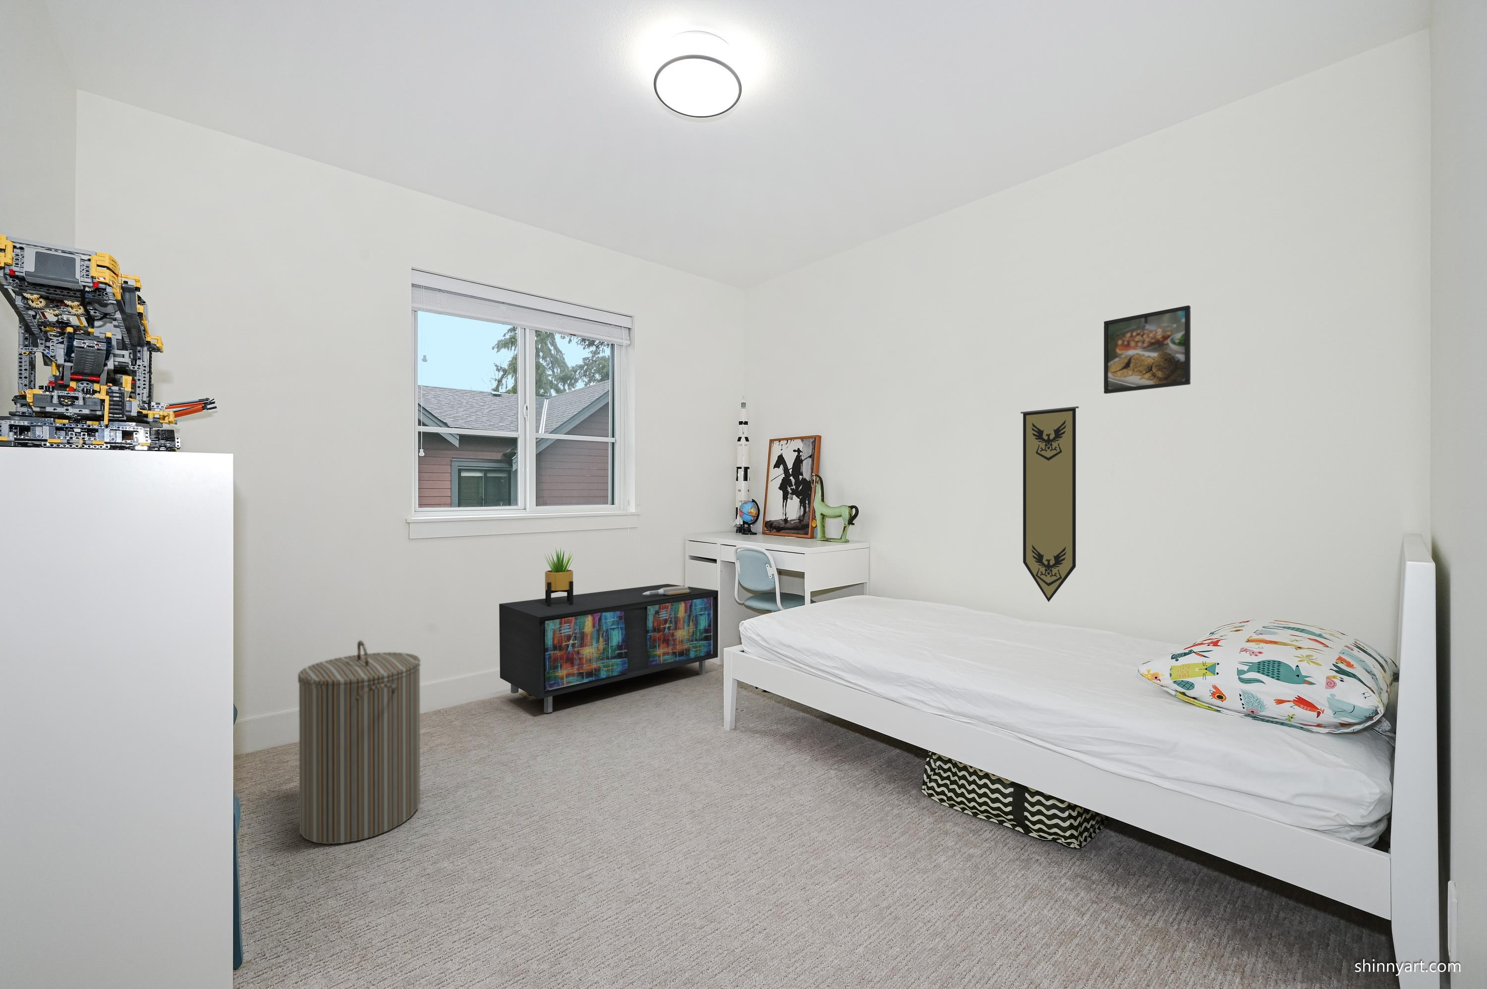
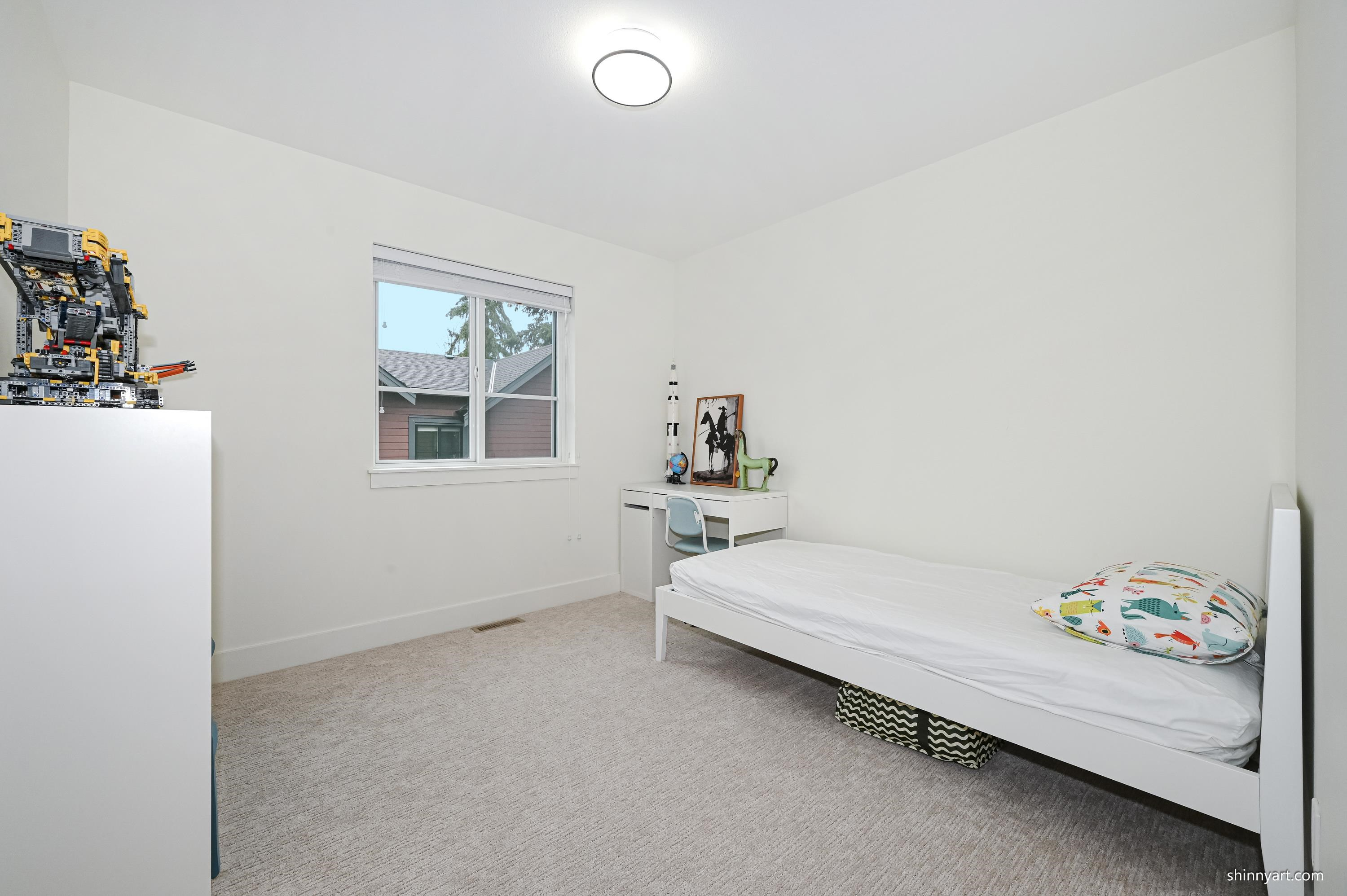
- potted plant [543,547,576,606]
- laundry hamper [297,640,422,844]
- storage cabinet [499,583,719,713]
- toy rocket [642,585,691,596]
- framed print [1103,305,1191,394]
- pennant [1020,406,1079,602]
